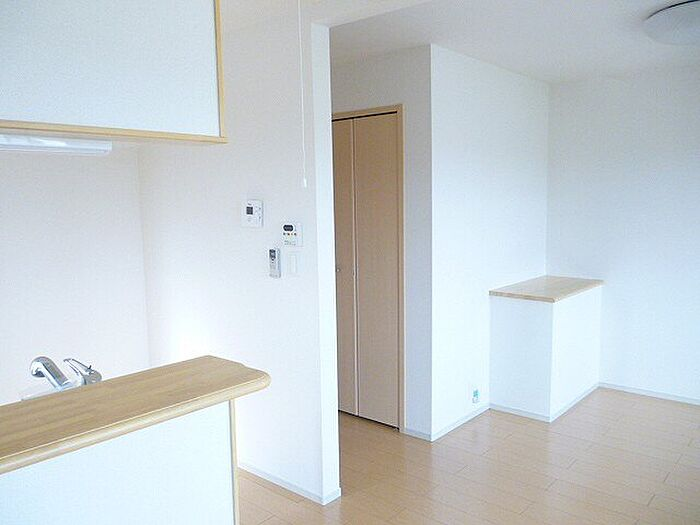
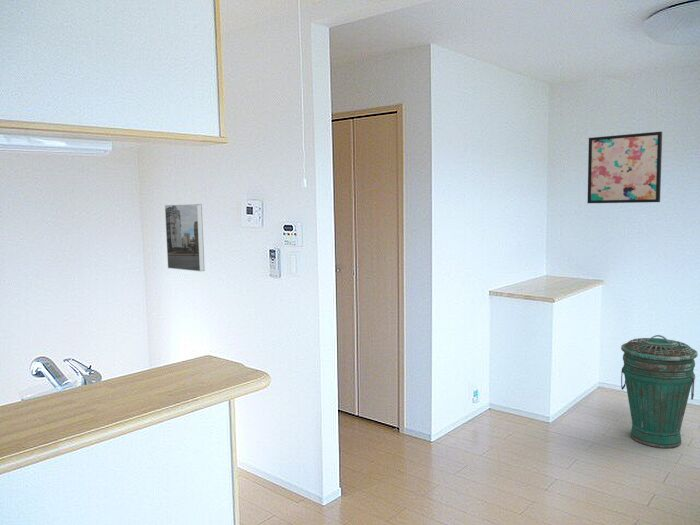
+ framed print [164,203,206,272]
+ trash can [620,334,699,449]
+ wall art [587,131,663,204]
